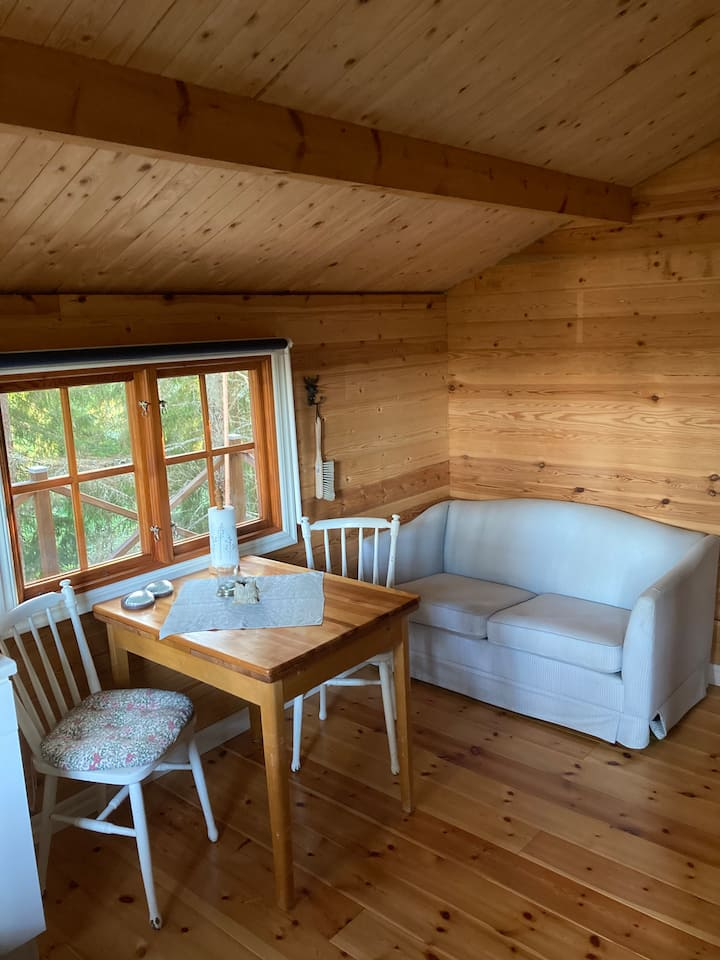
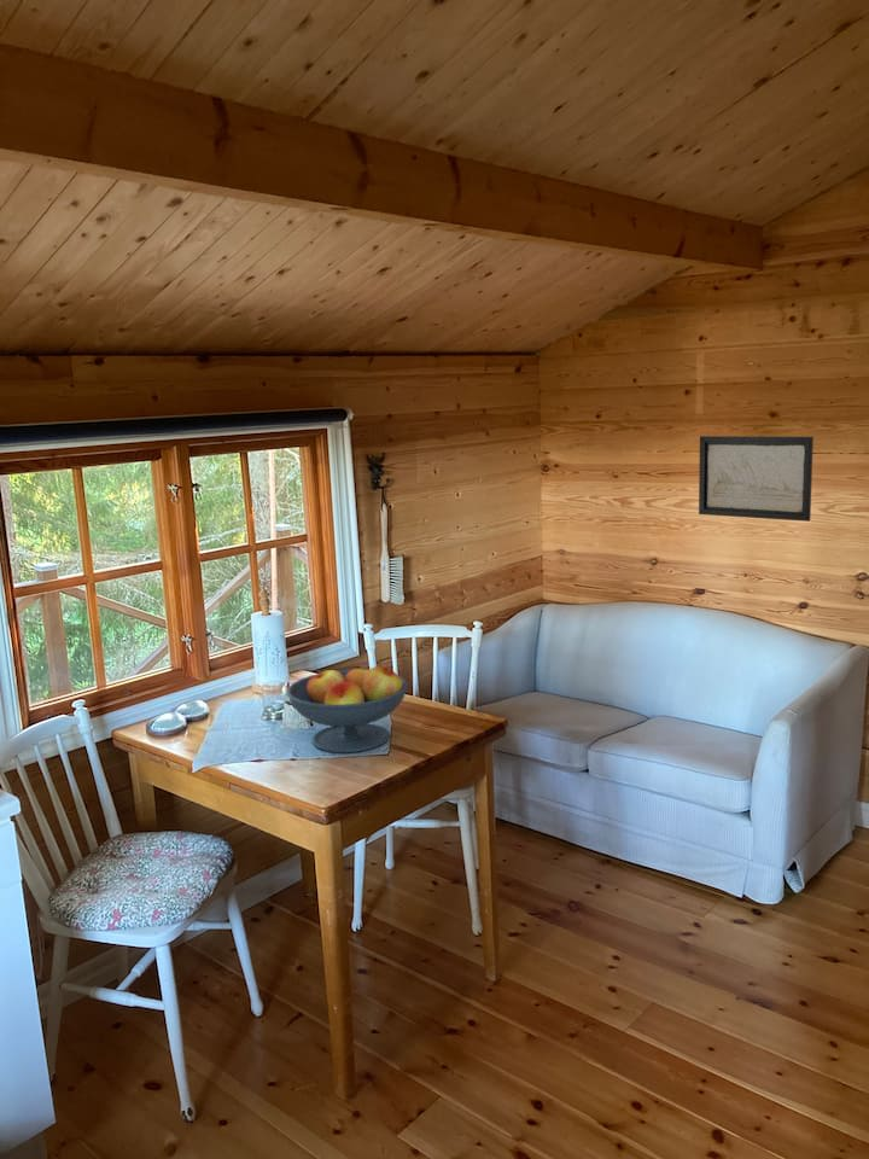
+ wall art [698,435,815,523]
+ fruit bowl [286,663,409,753]
